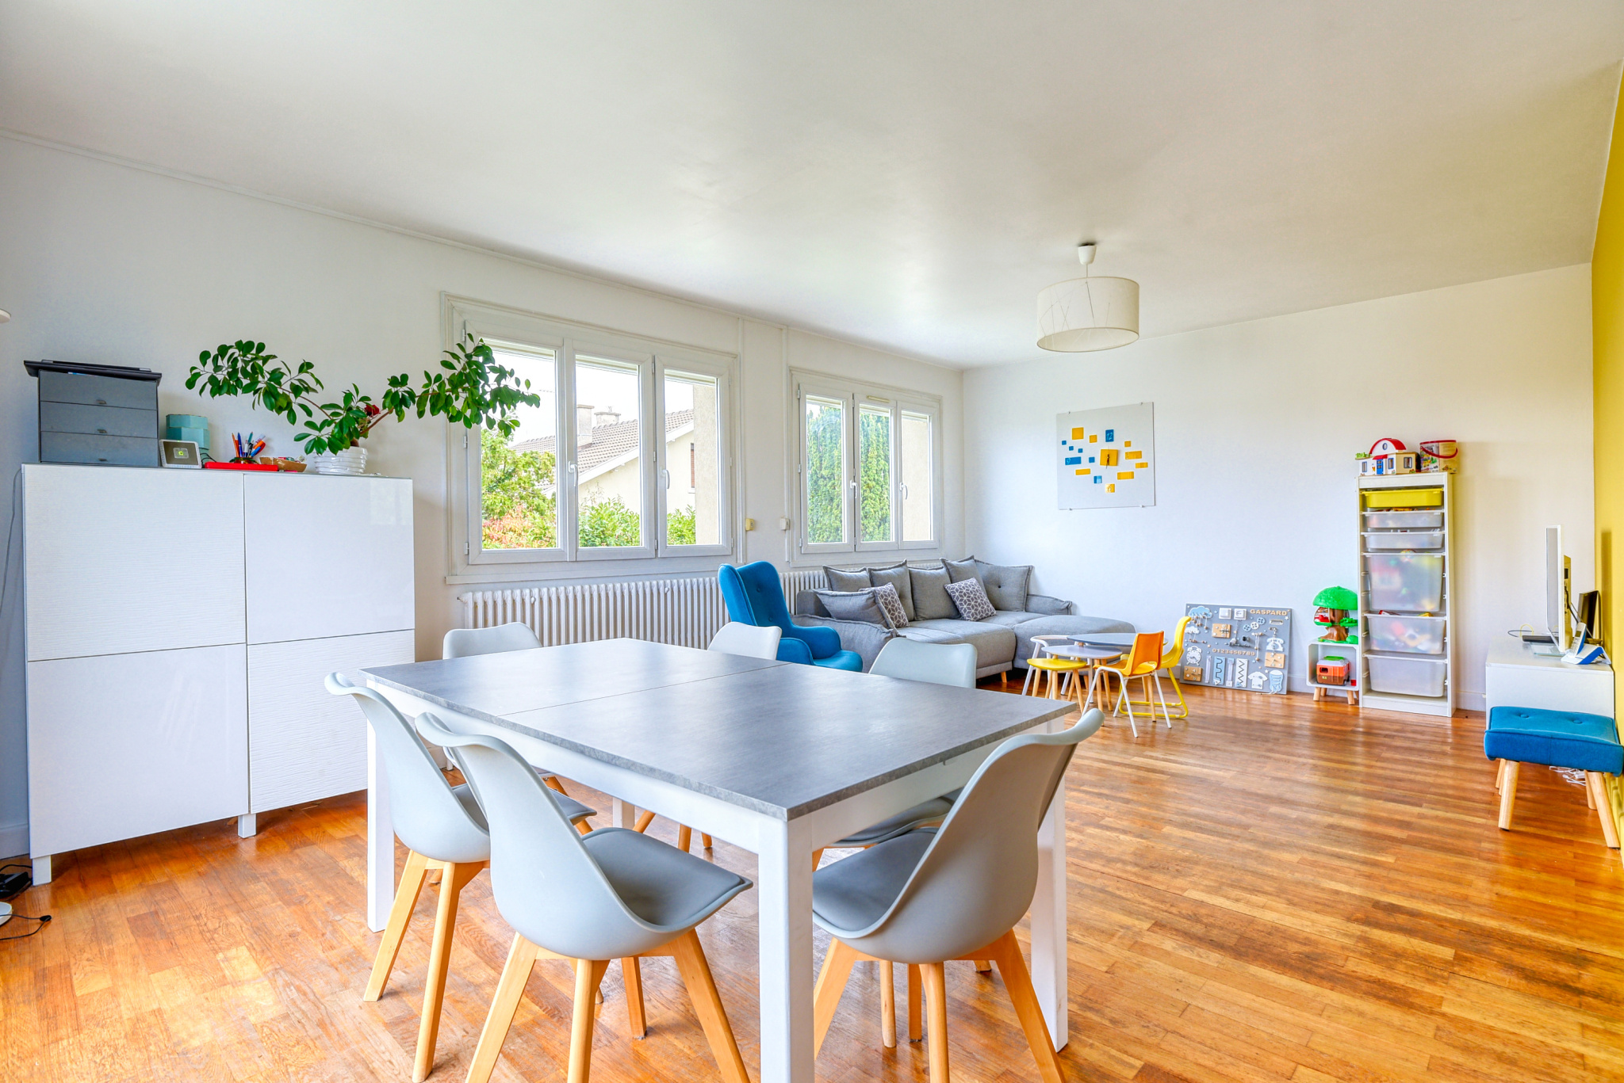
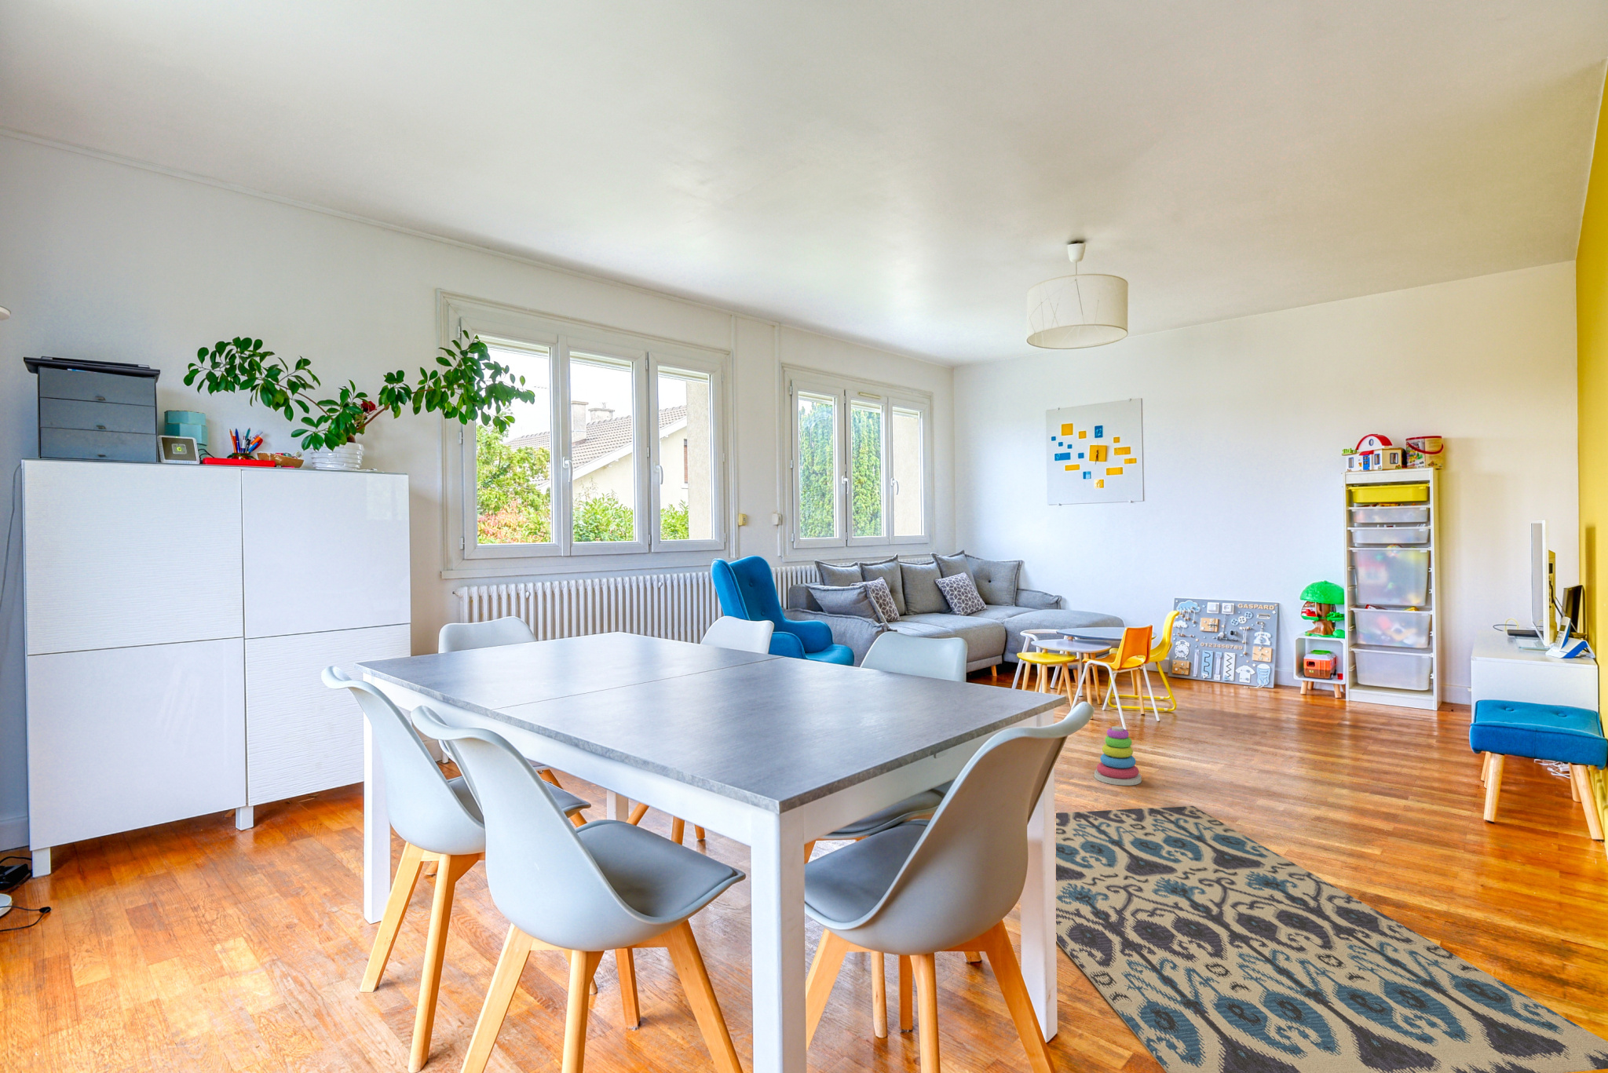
+ stacking toy [1093,726,1142,787]
+ rug [1055,805,1608,1073]
